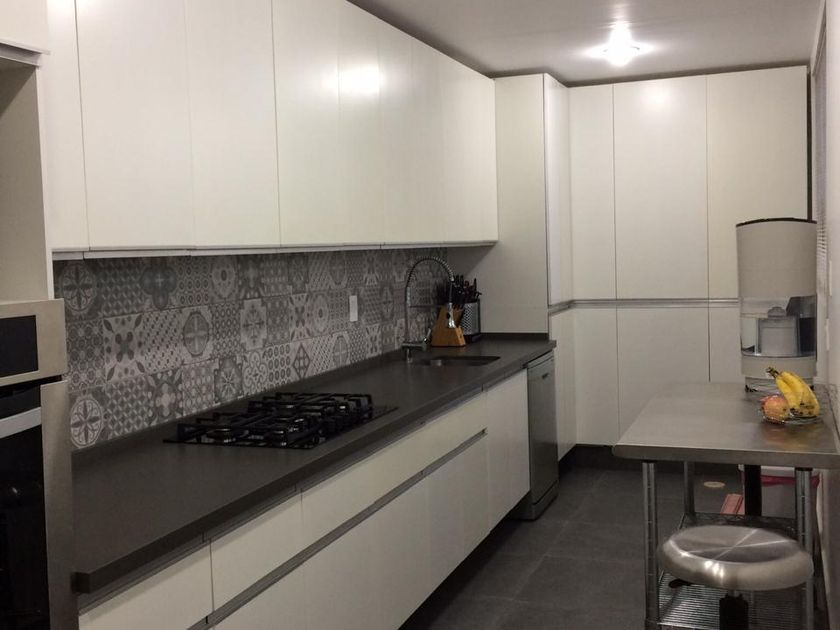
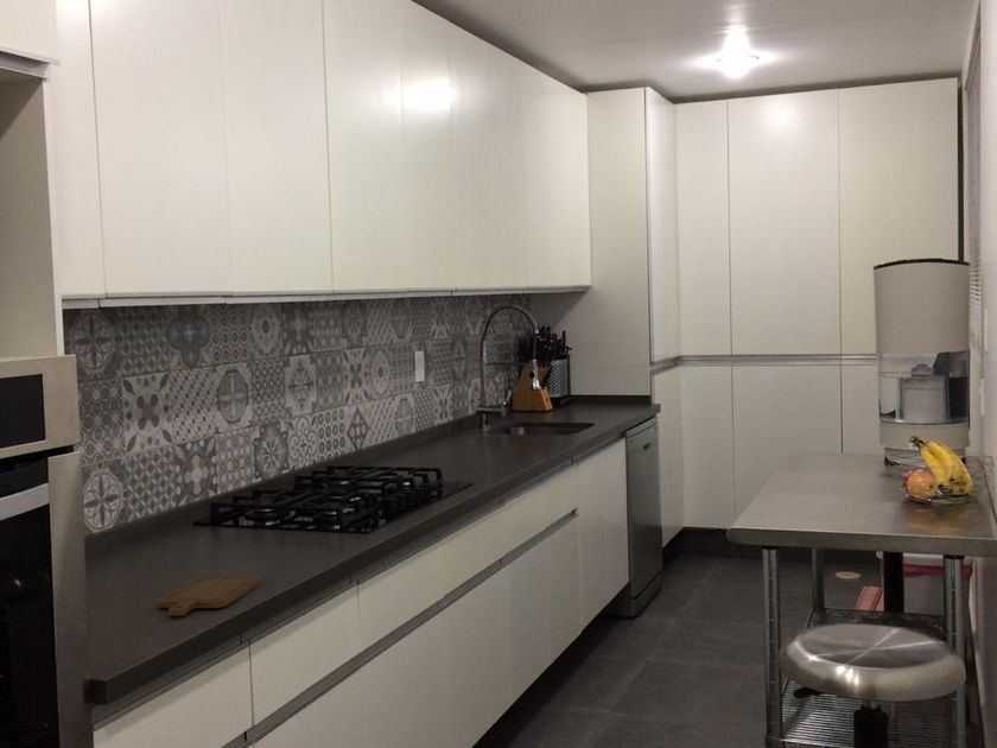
+ chopping board [157,575,262,616]
